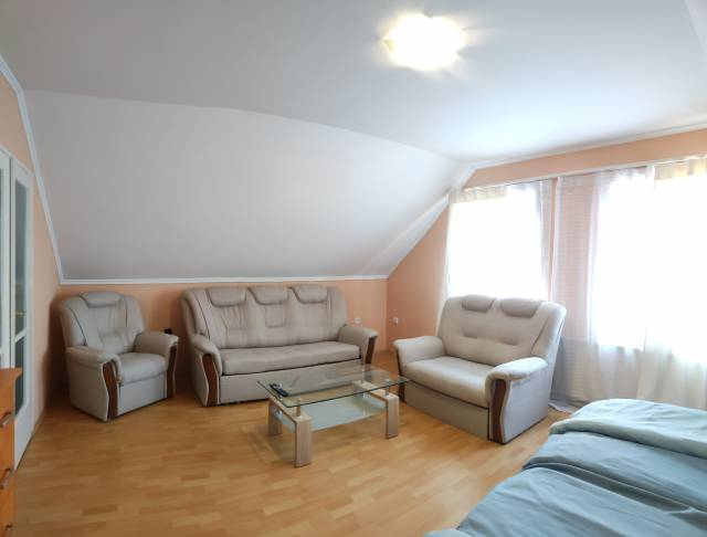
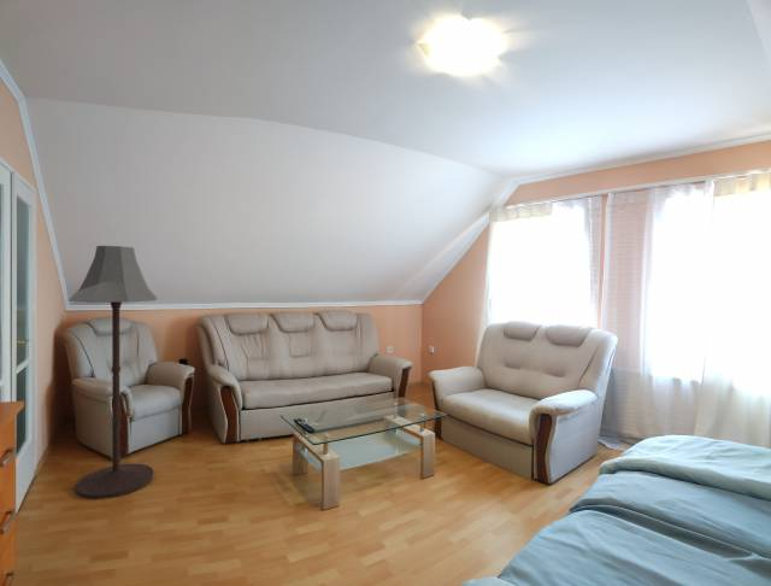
+ floor lamp [67,245,159,500]
